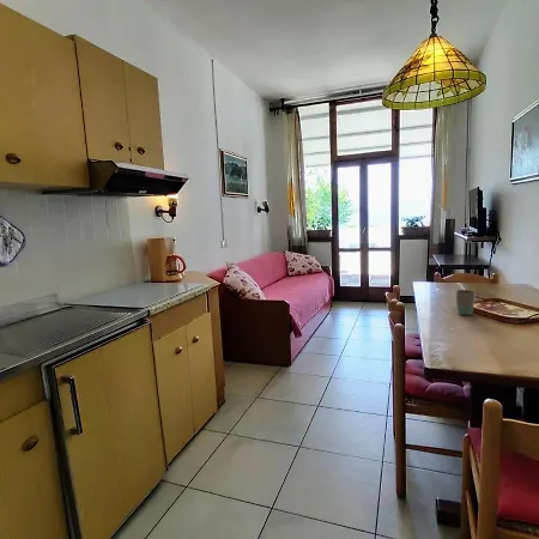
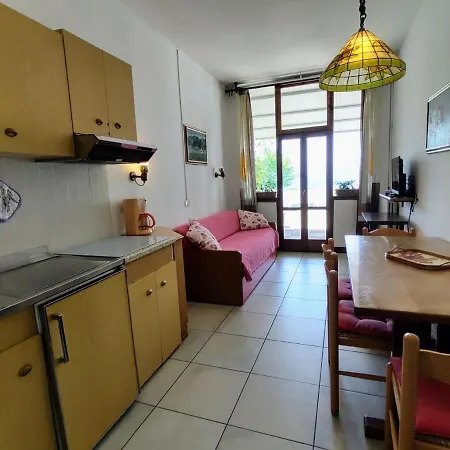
- mug [455,289,477,316]
